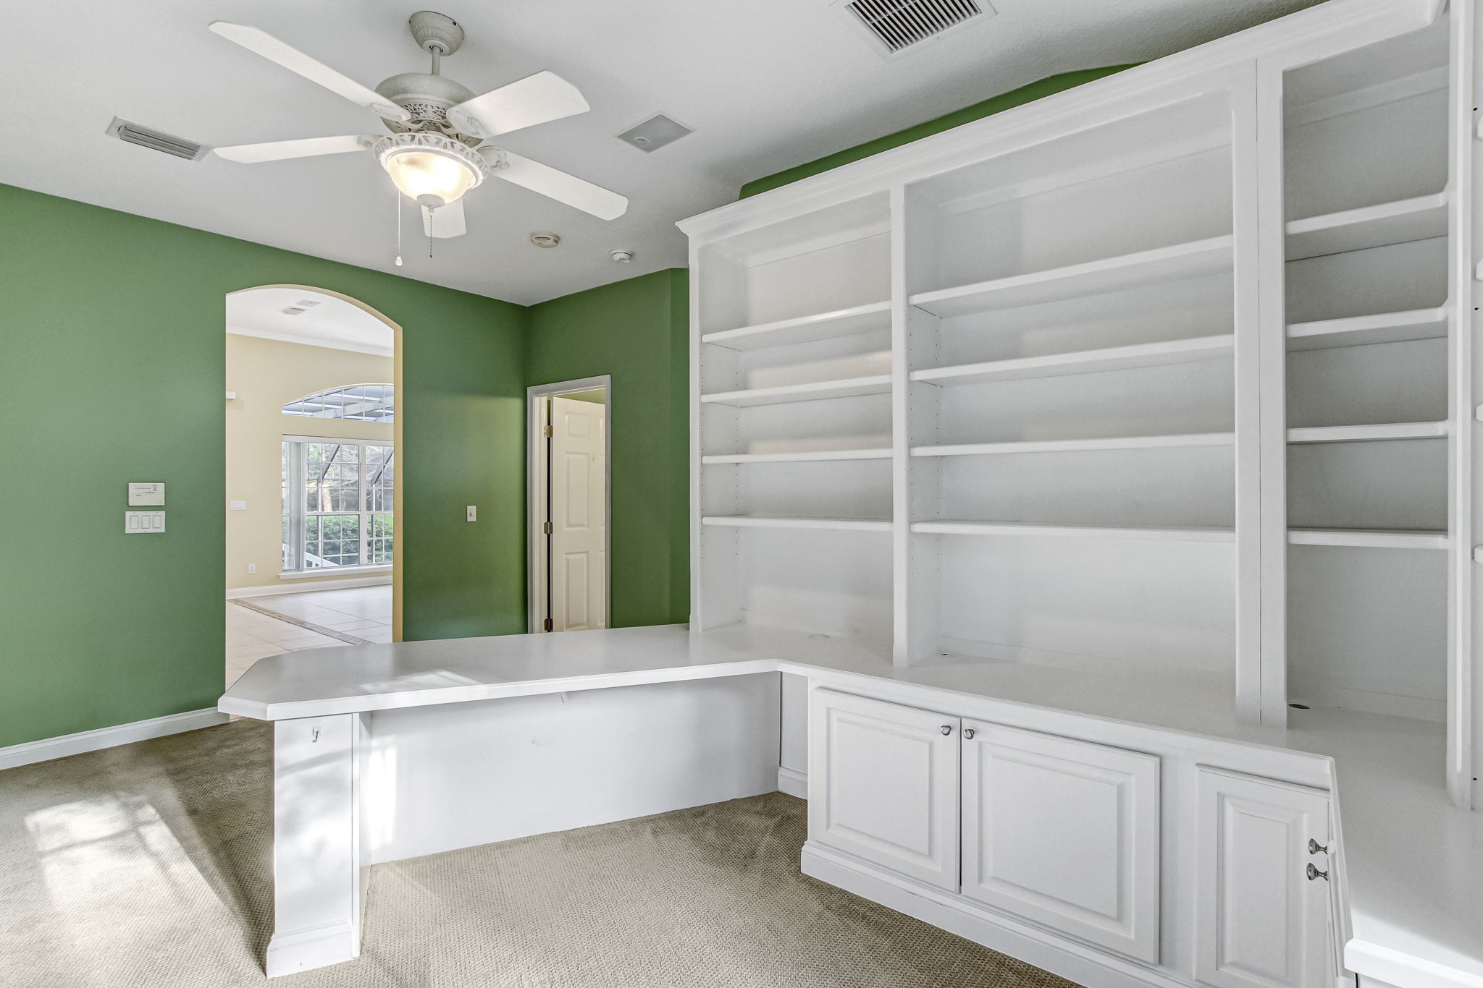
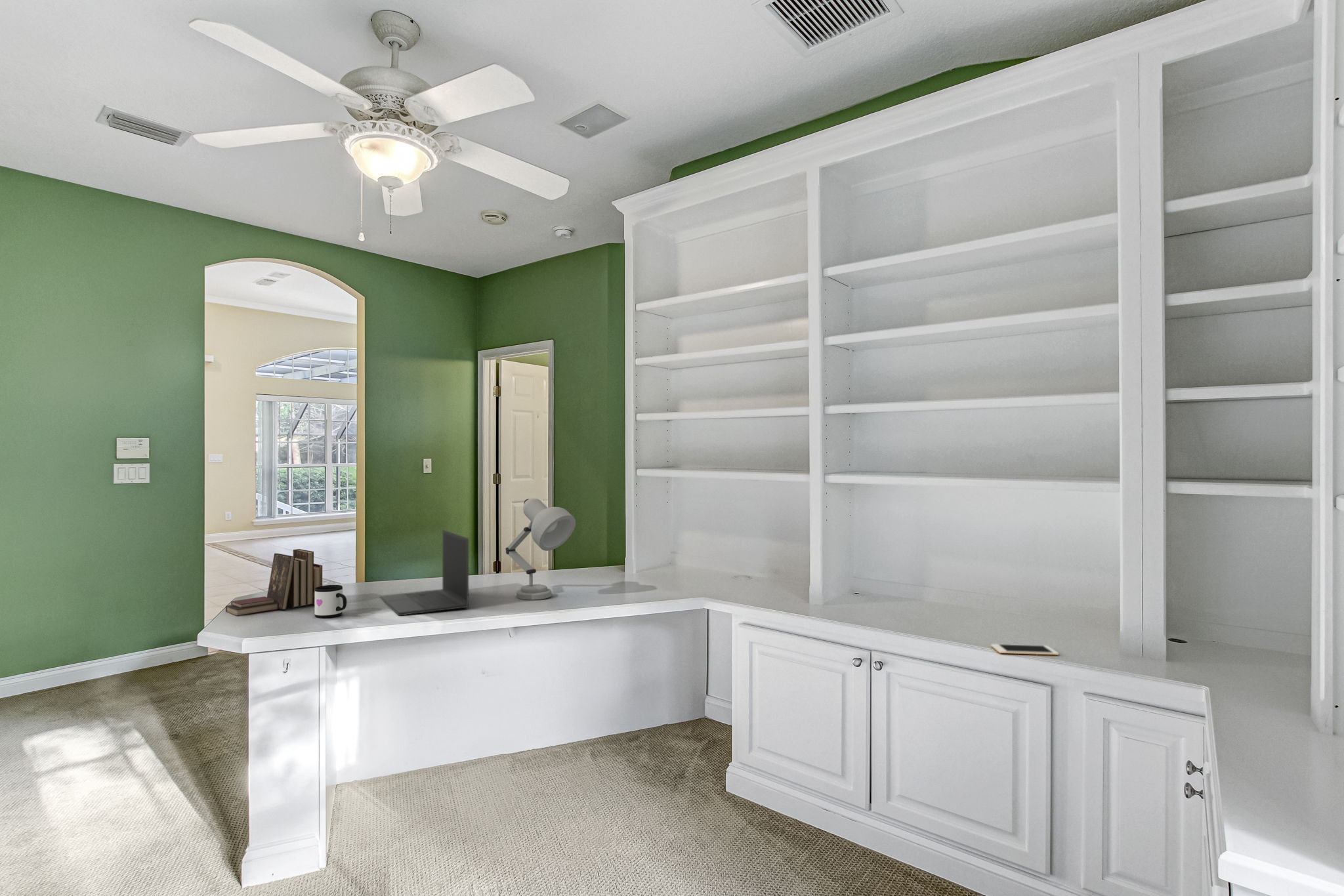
+ desk lamp [505,498,576,601]
+ laptop [379,529,469,617]
+ cell phone [990,643,1059,656]
+ mug [314,584,347,619]
+ book [225,548,323,617]
